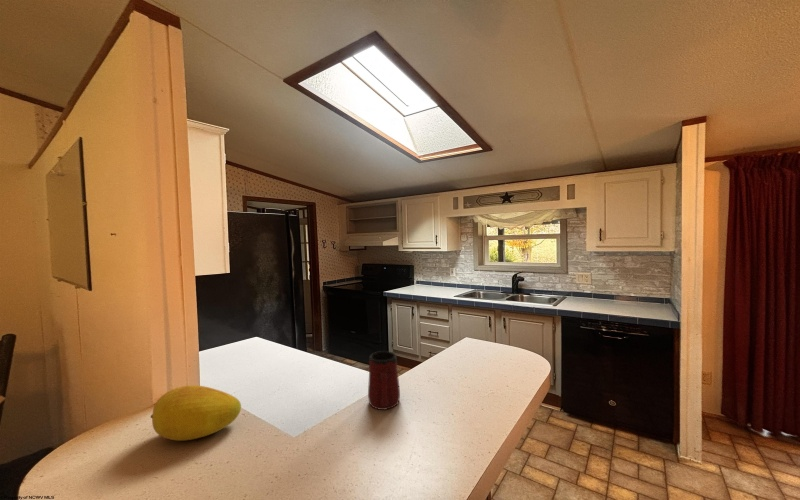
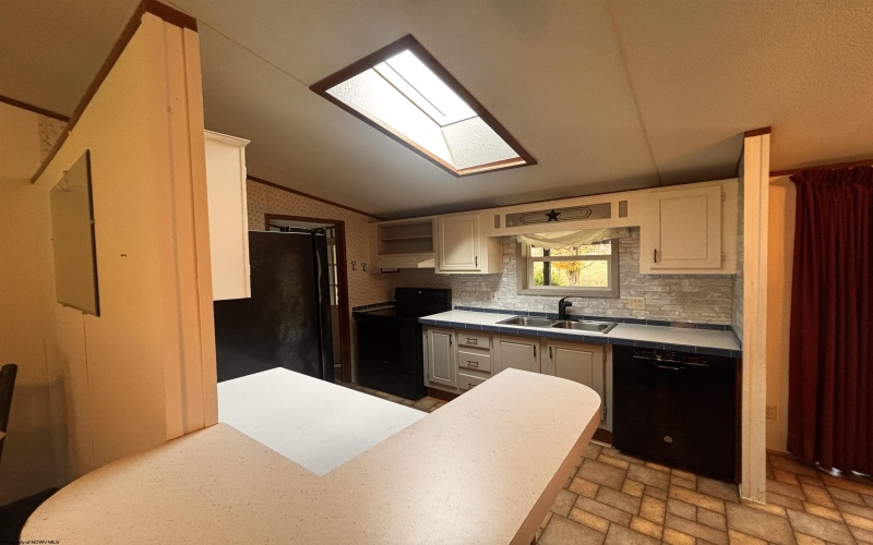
- mug [367,350,401,411]
- fruit [150,384,242,442]
